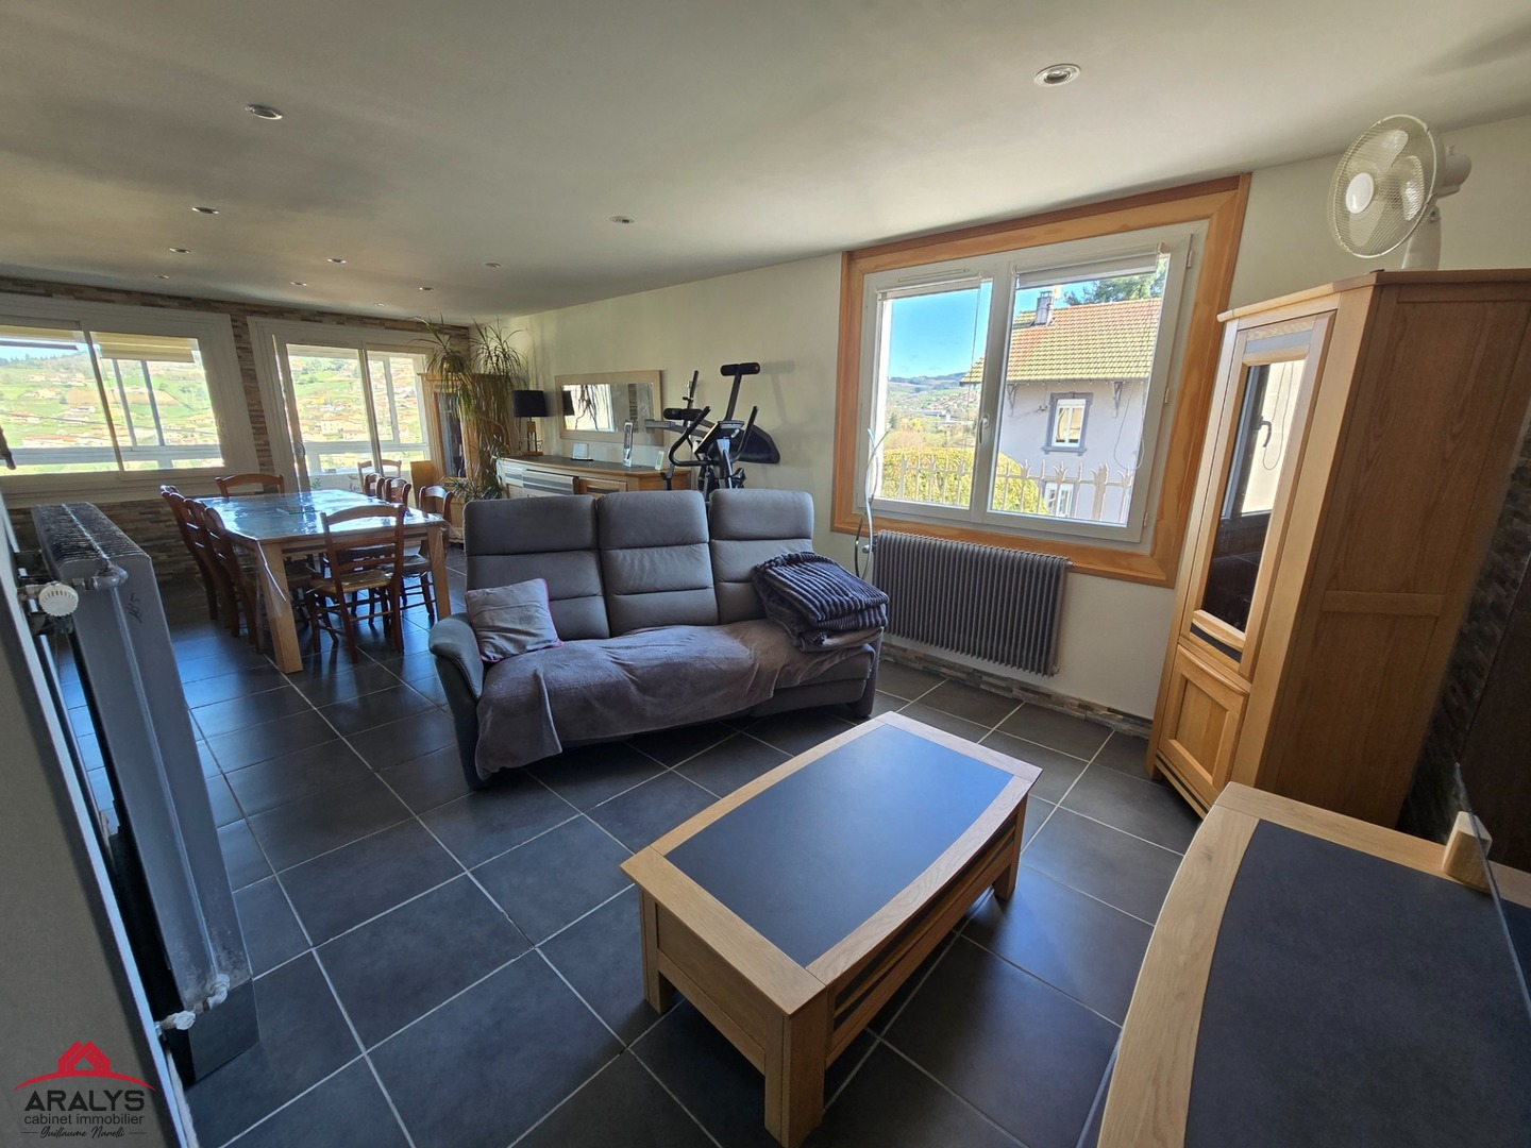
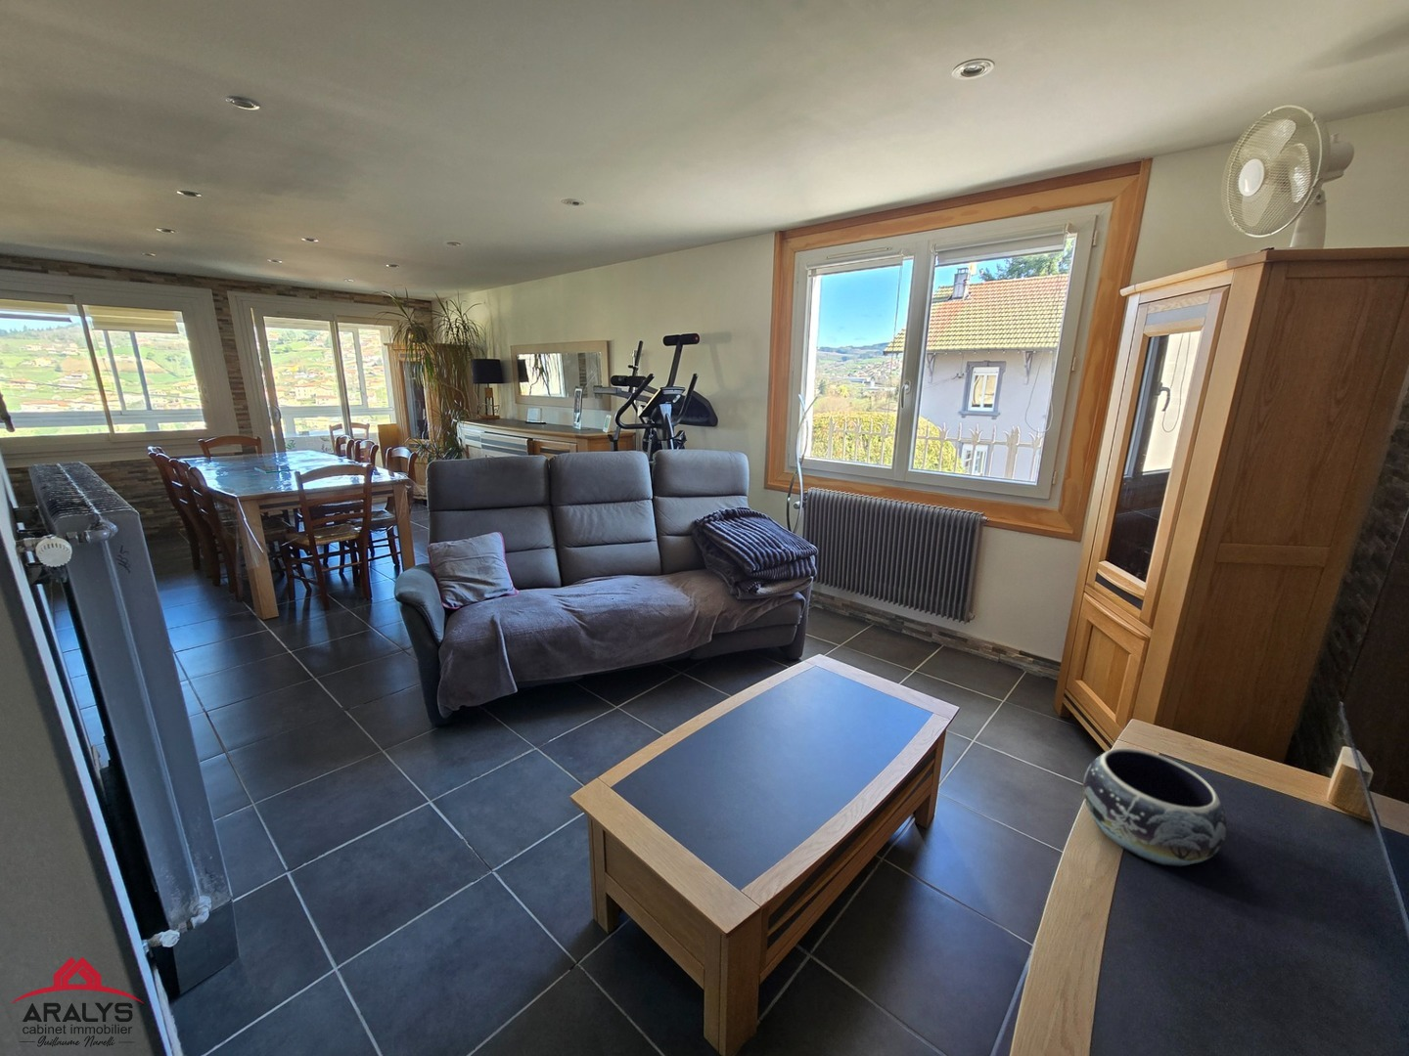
+ decorative bowl [1082,747,1228,867]
